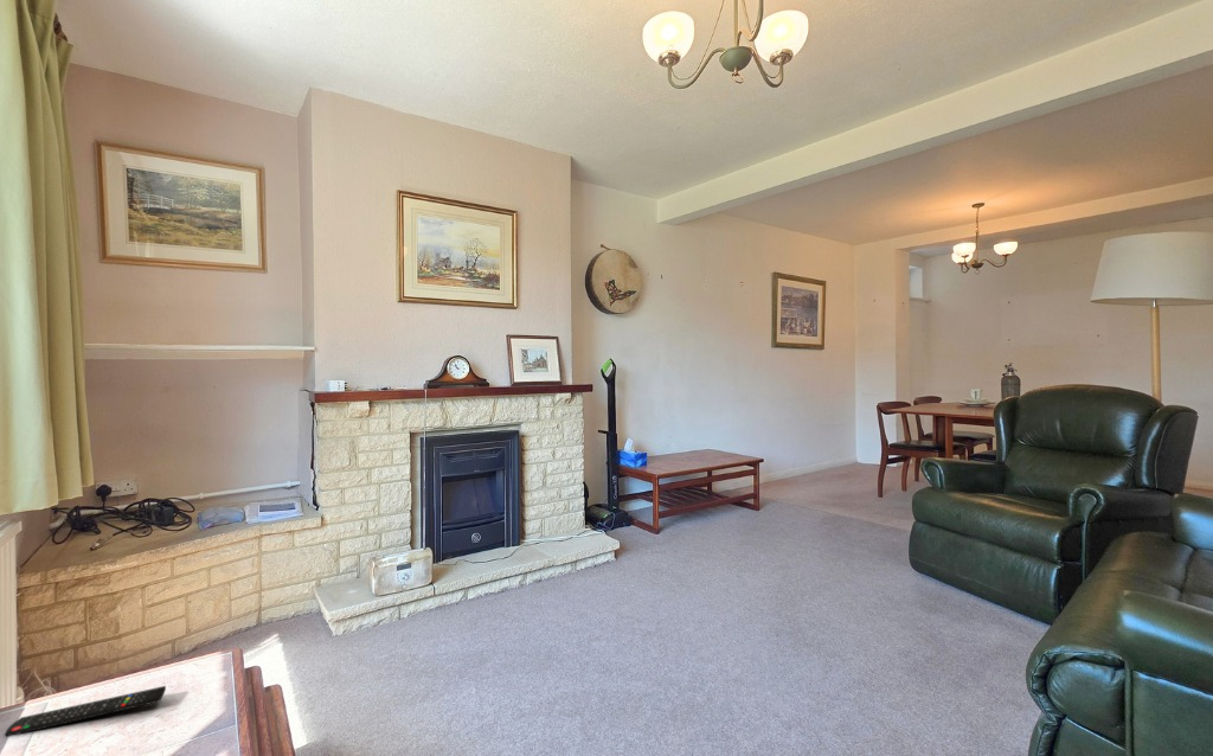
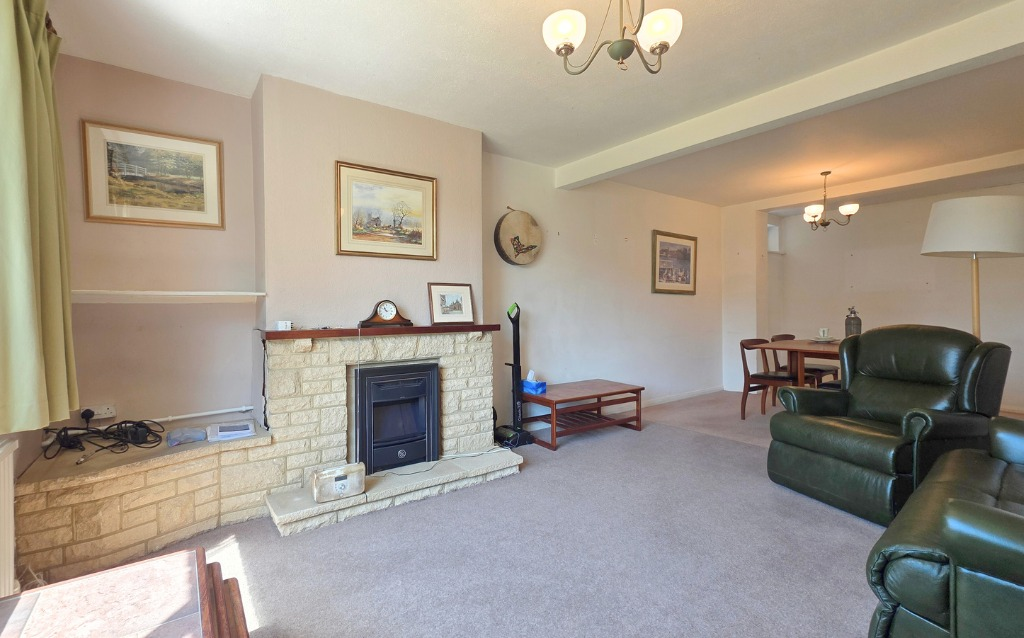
- remote control [5,685,167,737]
